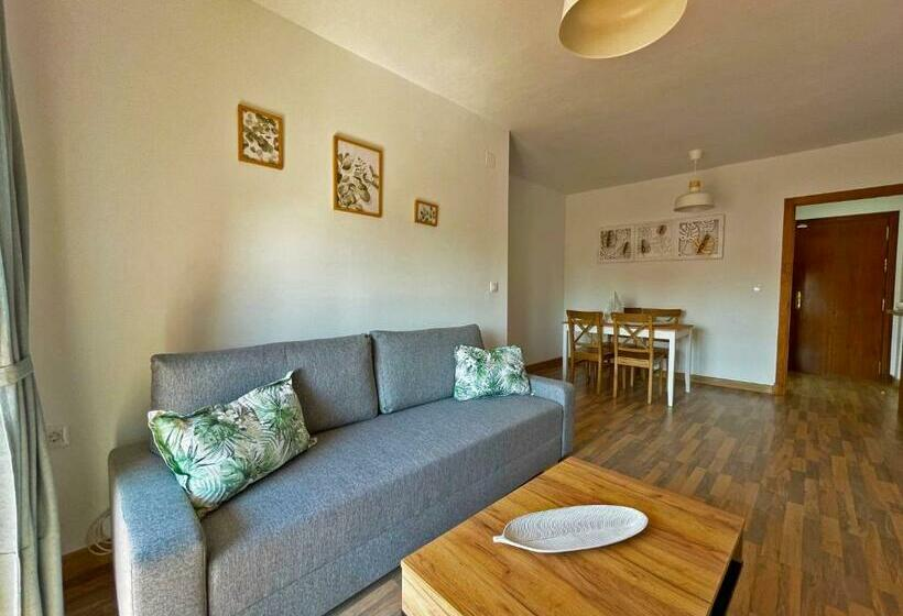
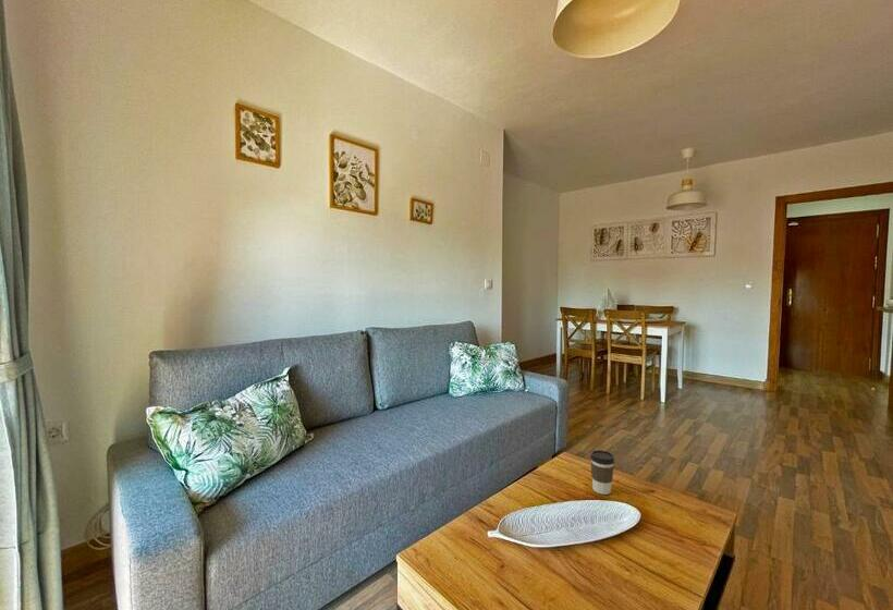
+ coffee cup [589,449,615,496]
